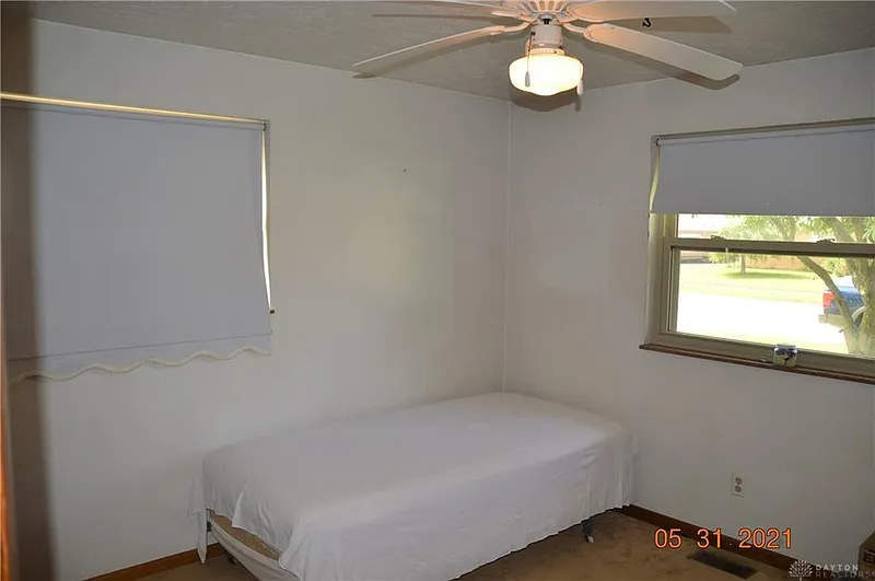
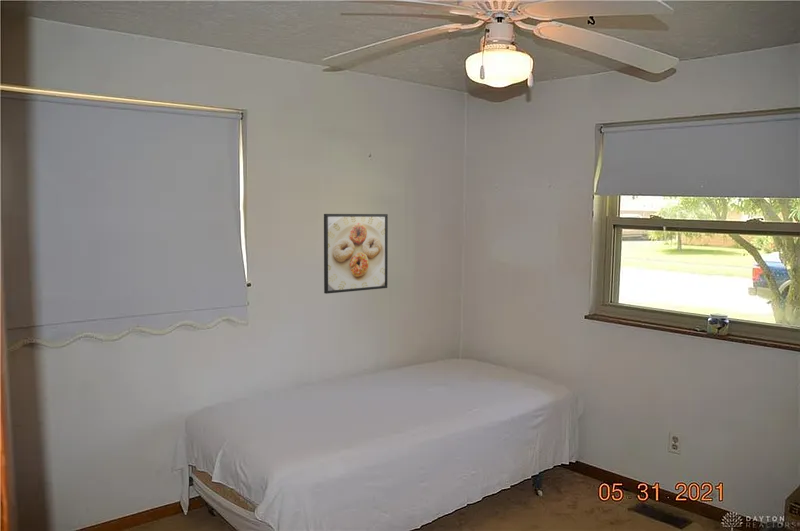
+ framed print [323,213,389,295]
